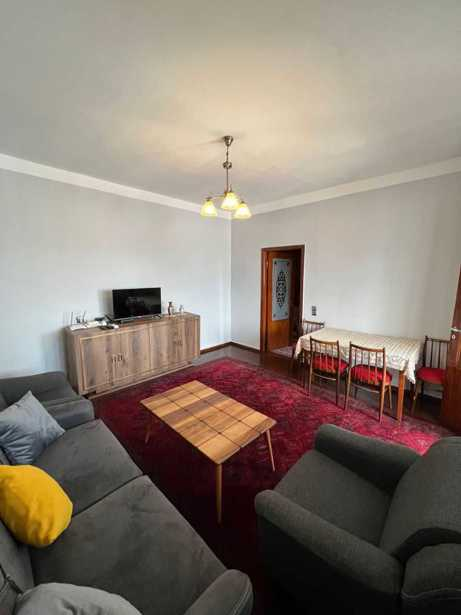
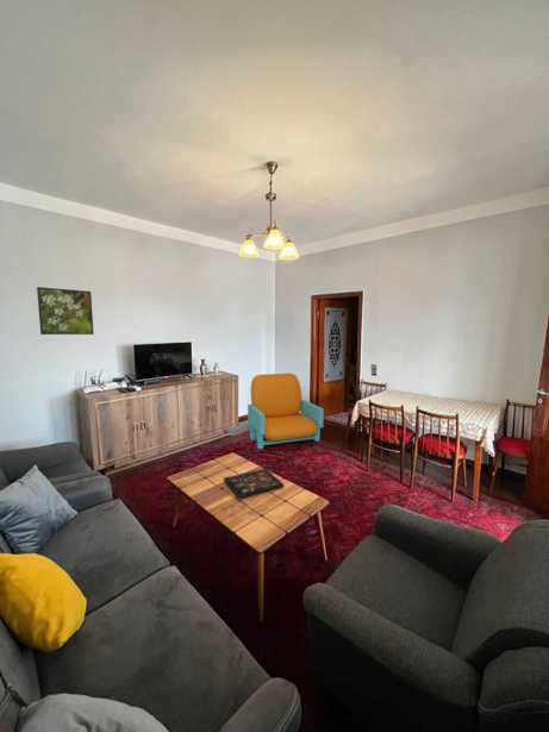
+ armchair [247,373,325,450]
+ decorative tray [223,468,285,500]
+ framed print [36,286,95,336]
